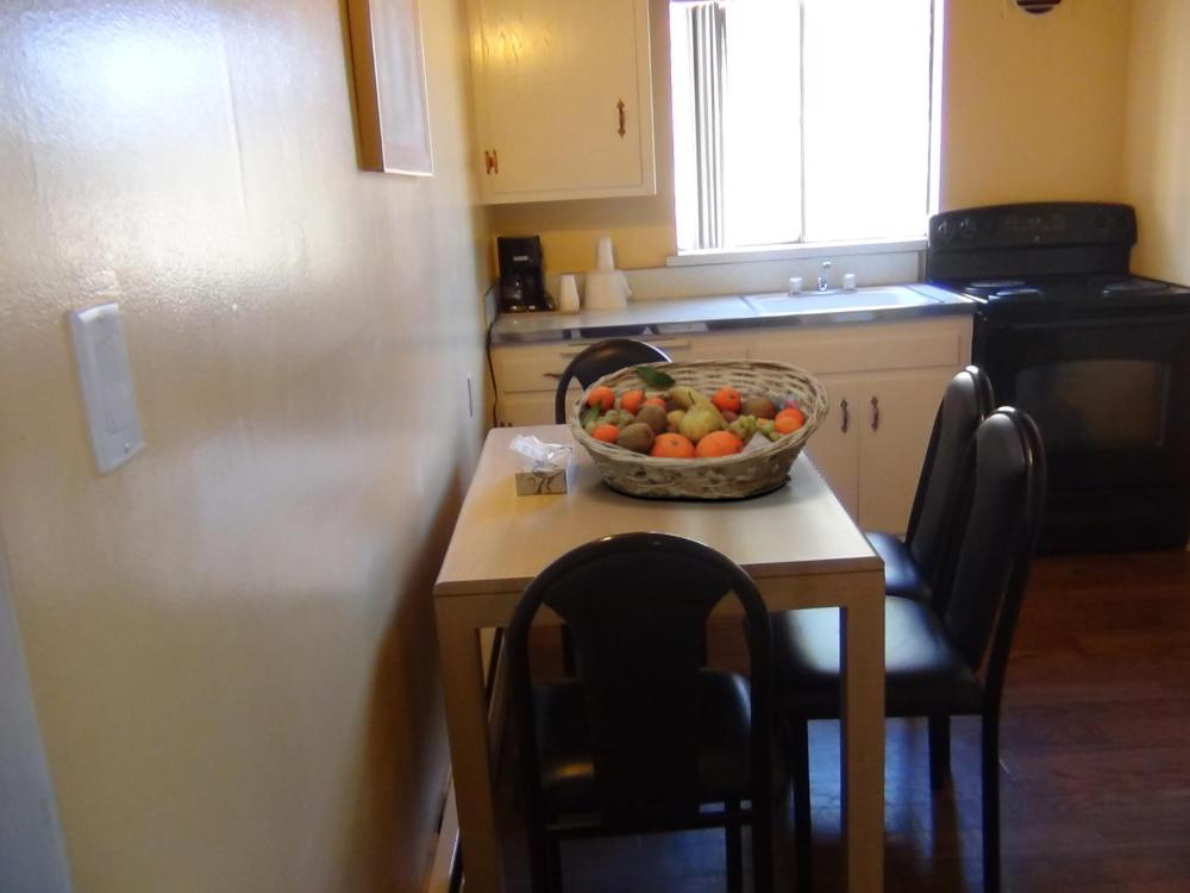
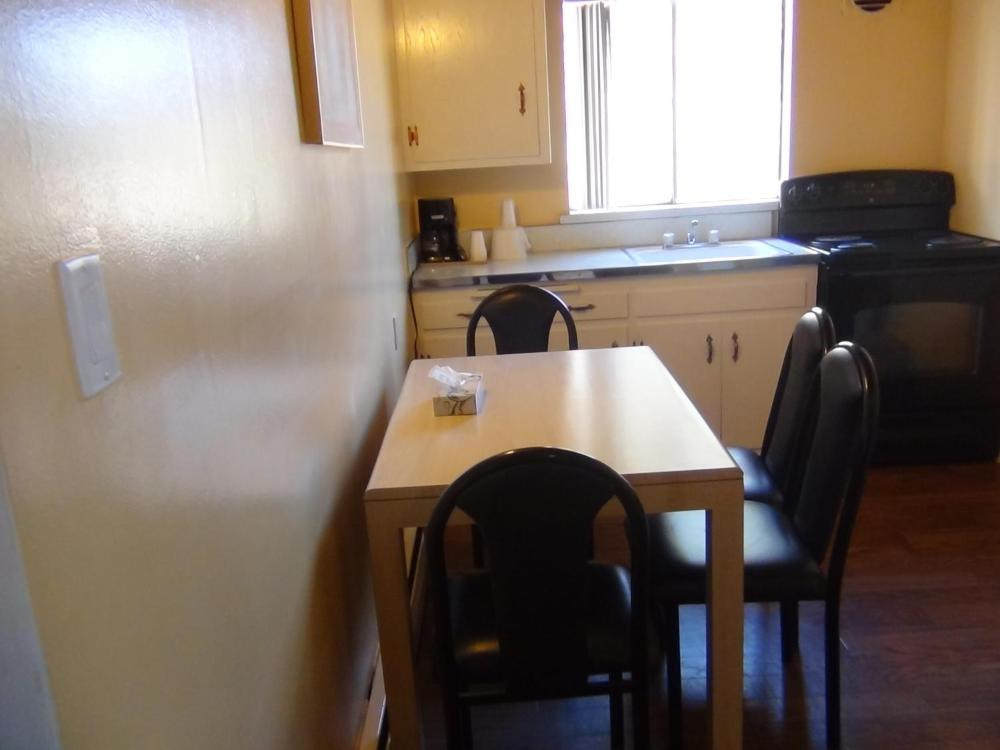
- fruit basket [566,358,831,500]
